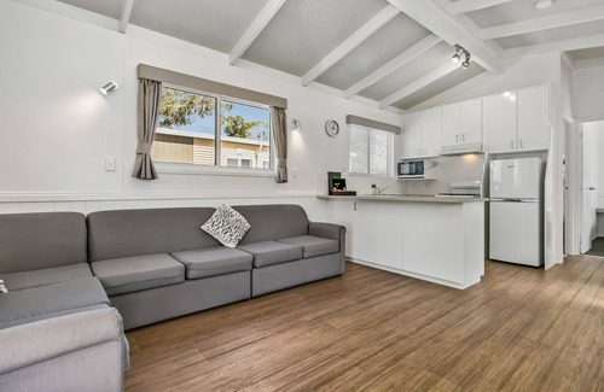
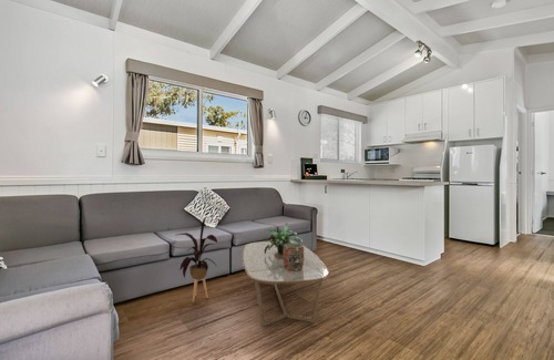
+ decorative container [284,243,305,271]
+ house plant [176,216,218,304]
+ potted plant [264,222,304,255]
+ coffee table [242,240,330,328]
